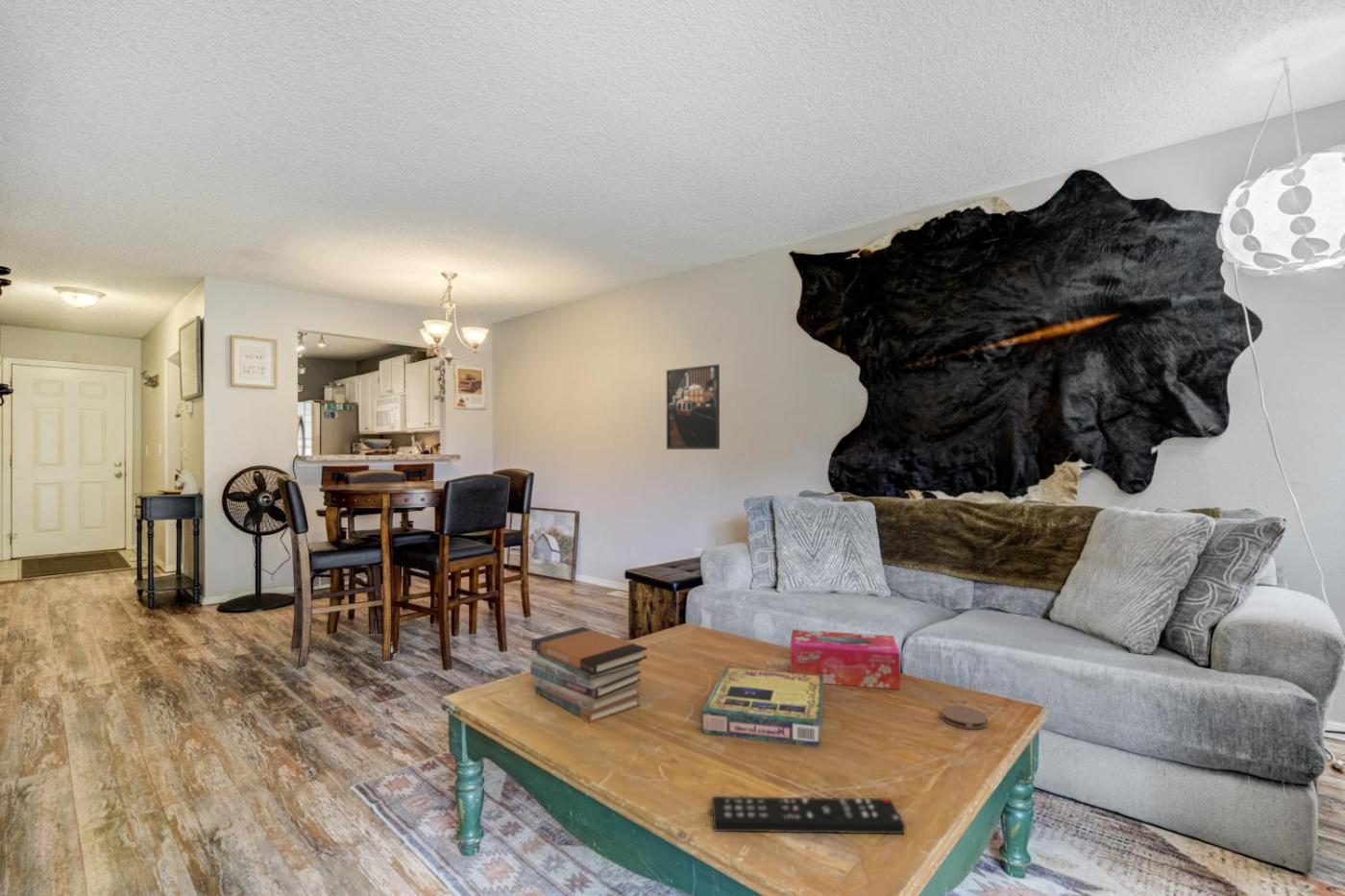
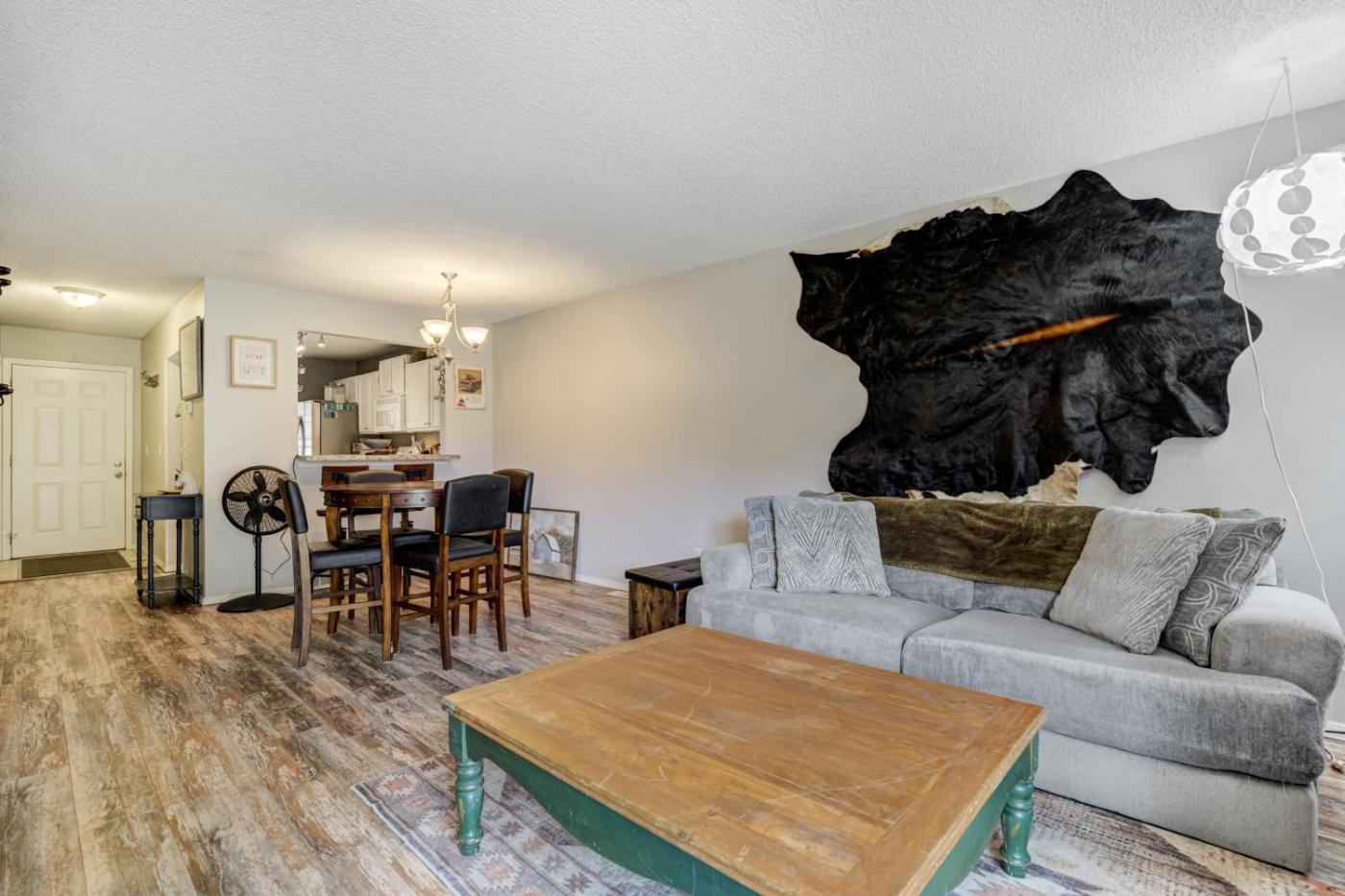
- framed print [666,363,721,450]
- coaster [941,705,989,730]
- tissue box [790,629,901,690]
- video game box [701,666,824,748]
- remote control [711,795,906,835]
- book stack [529,626,648,724]
